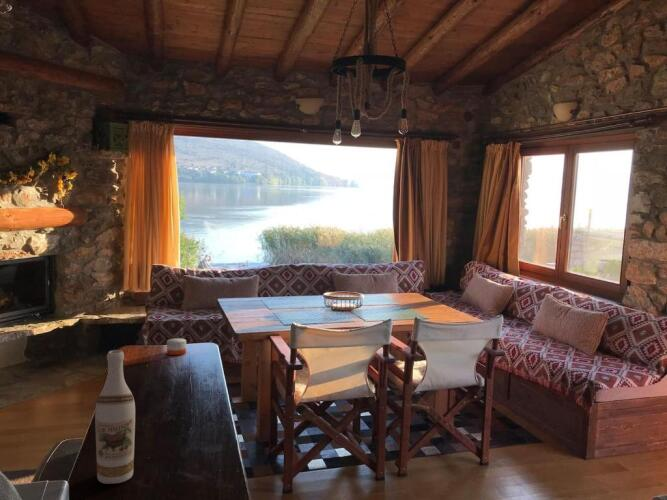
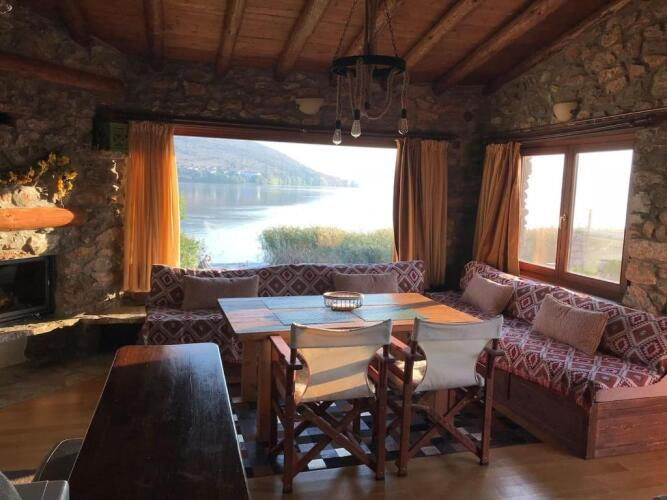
- candle [166,328,187,356]
- wine bottle [94,349,136,485]
